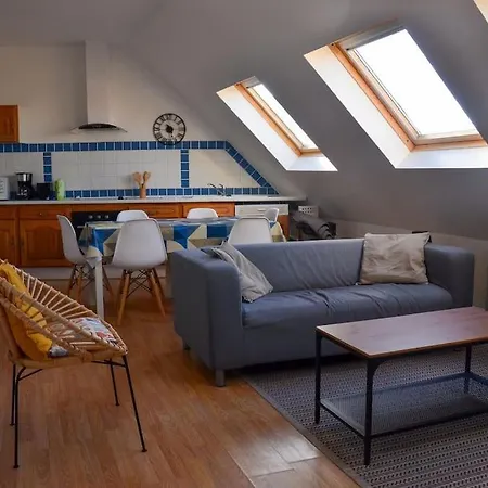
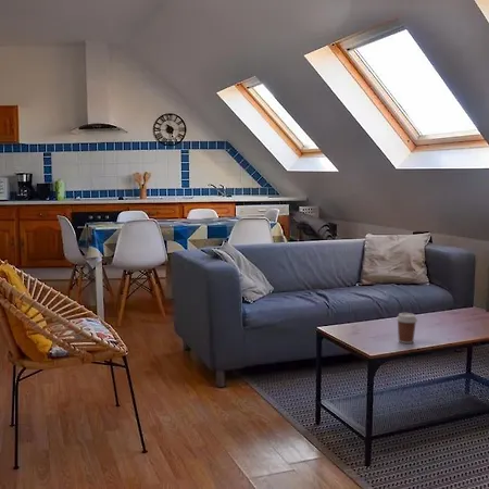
+ coffee cup [396,312,418,344]
